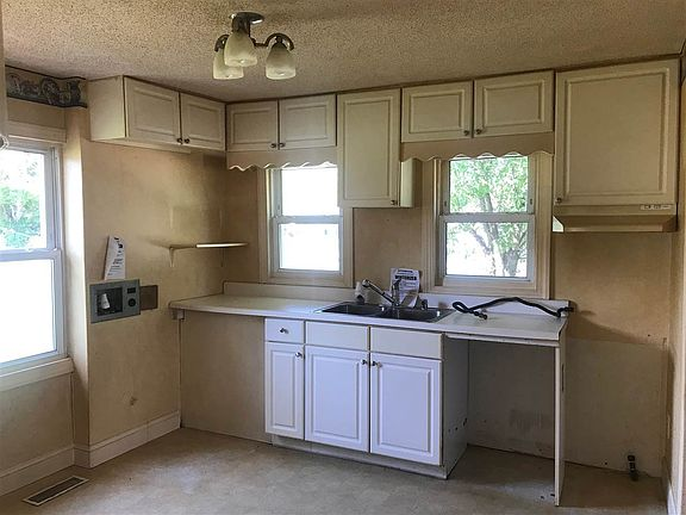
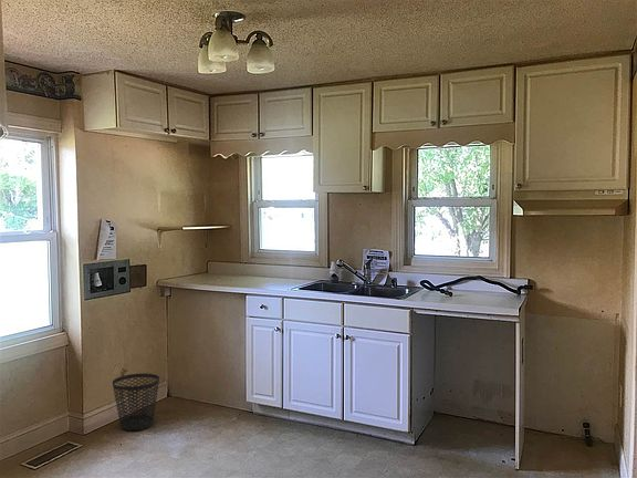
+ wastebasket [112,373,160,432]
